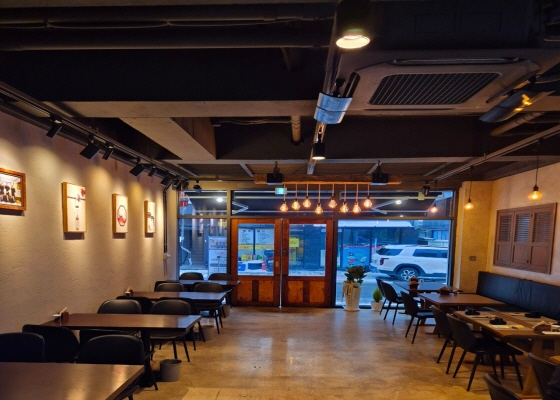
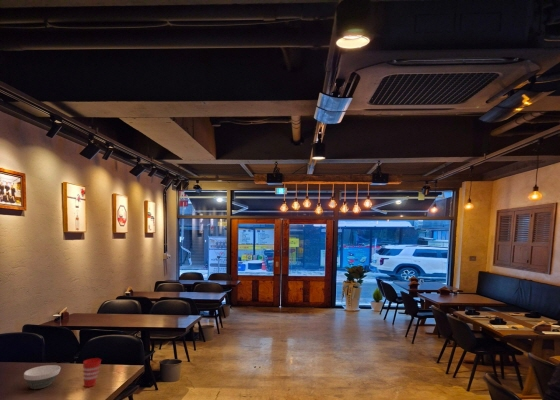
+ bowl [23,364,62,390]
+ cup [82,357,102,388]
